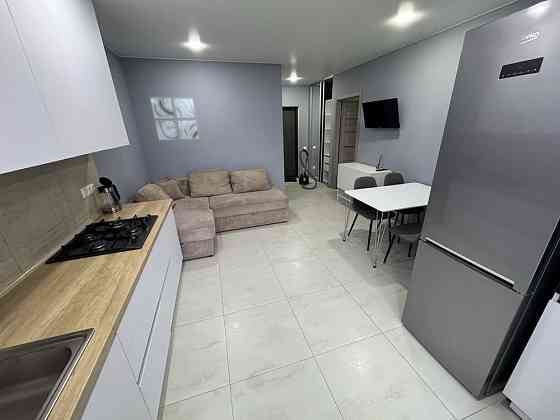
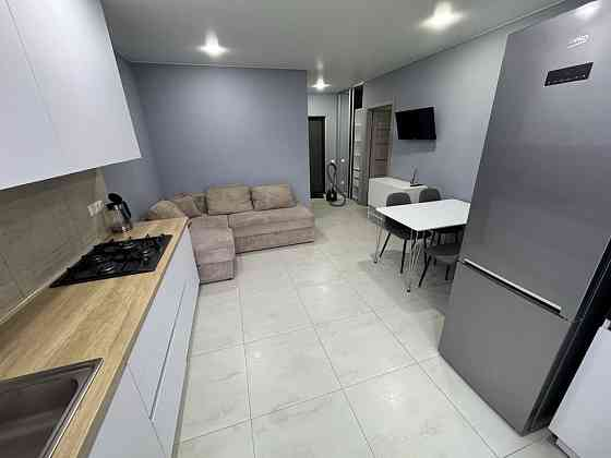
- wall art [149,96,200,141]
